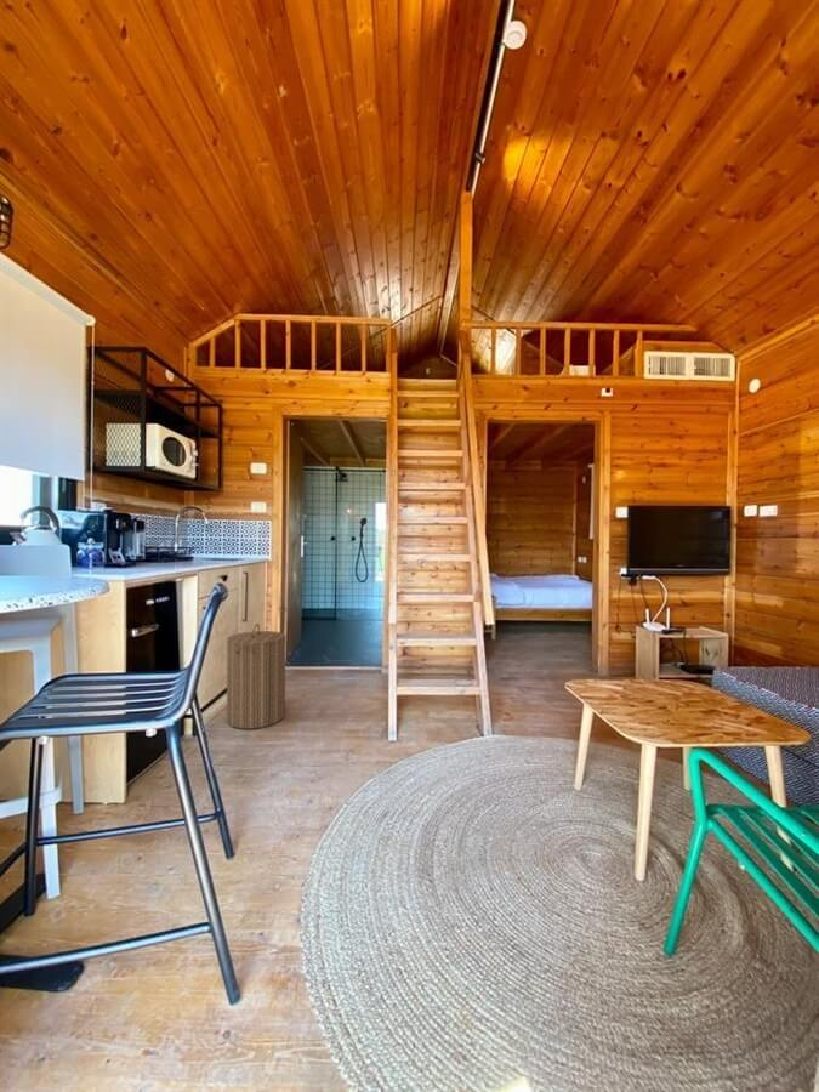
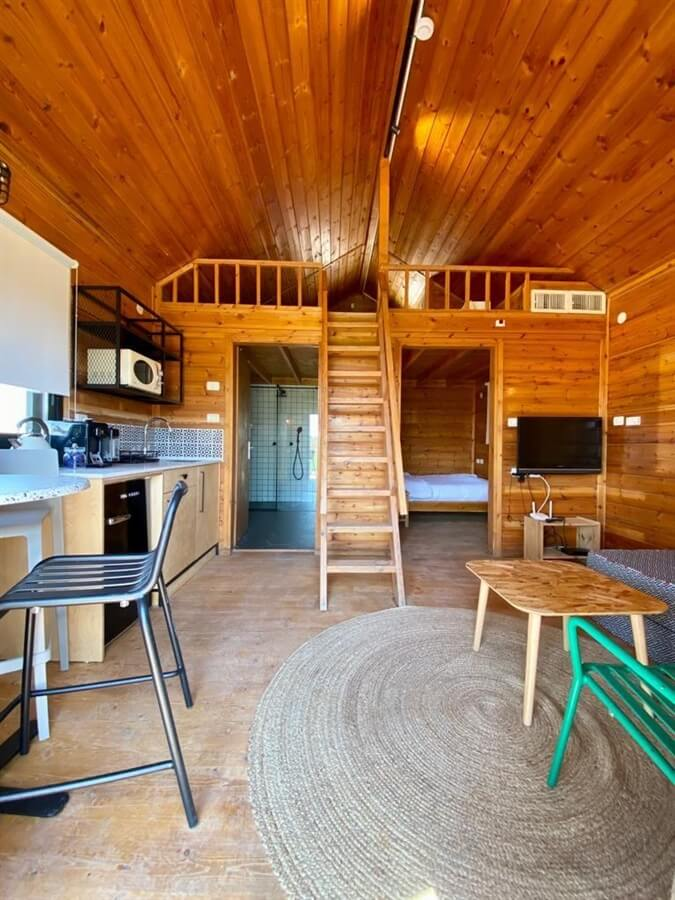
- laundry hamper [226,622,288,730]
